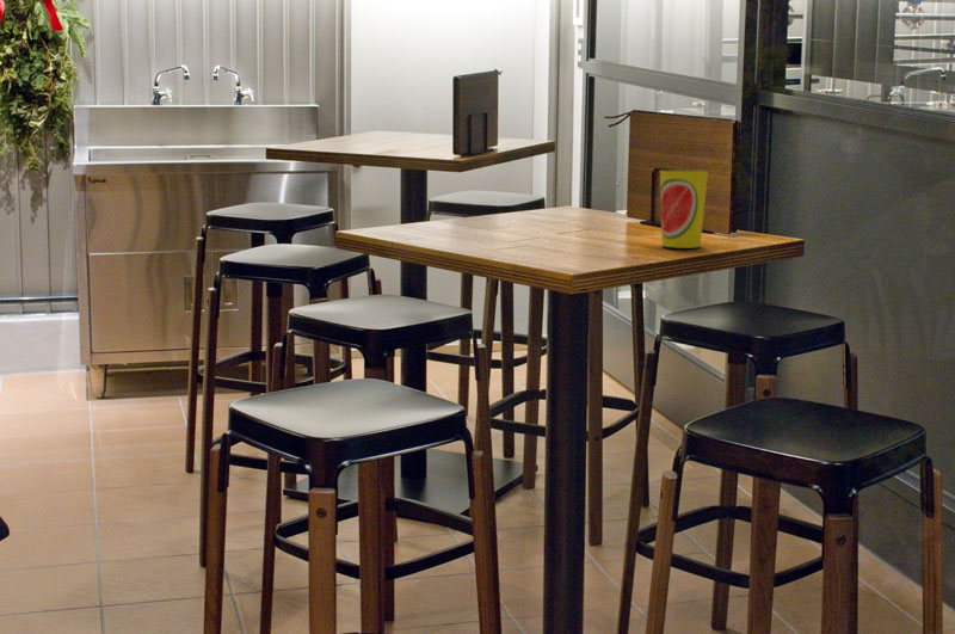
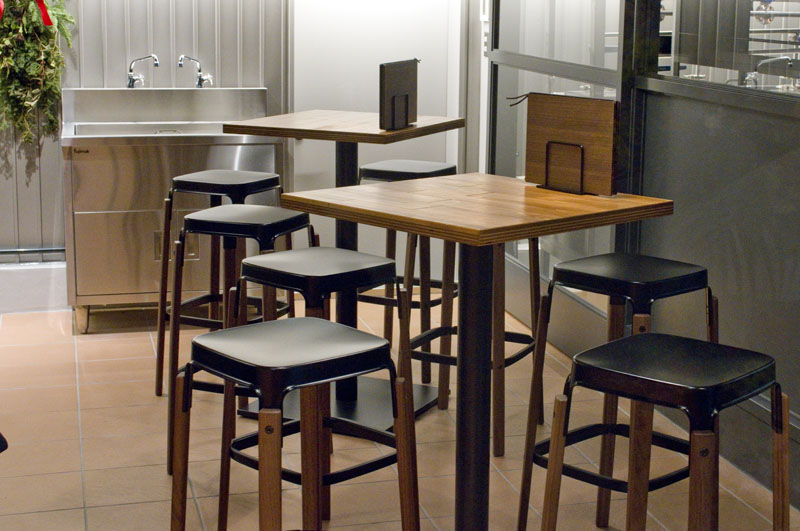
- cup [659,170,709,250]
